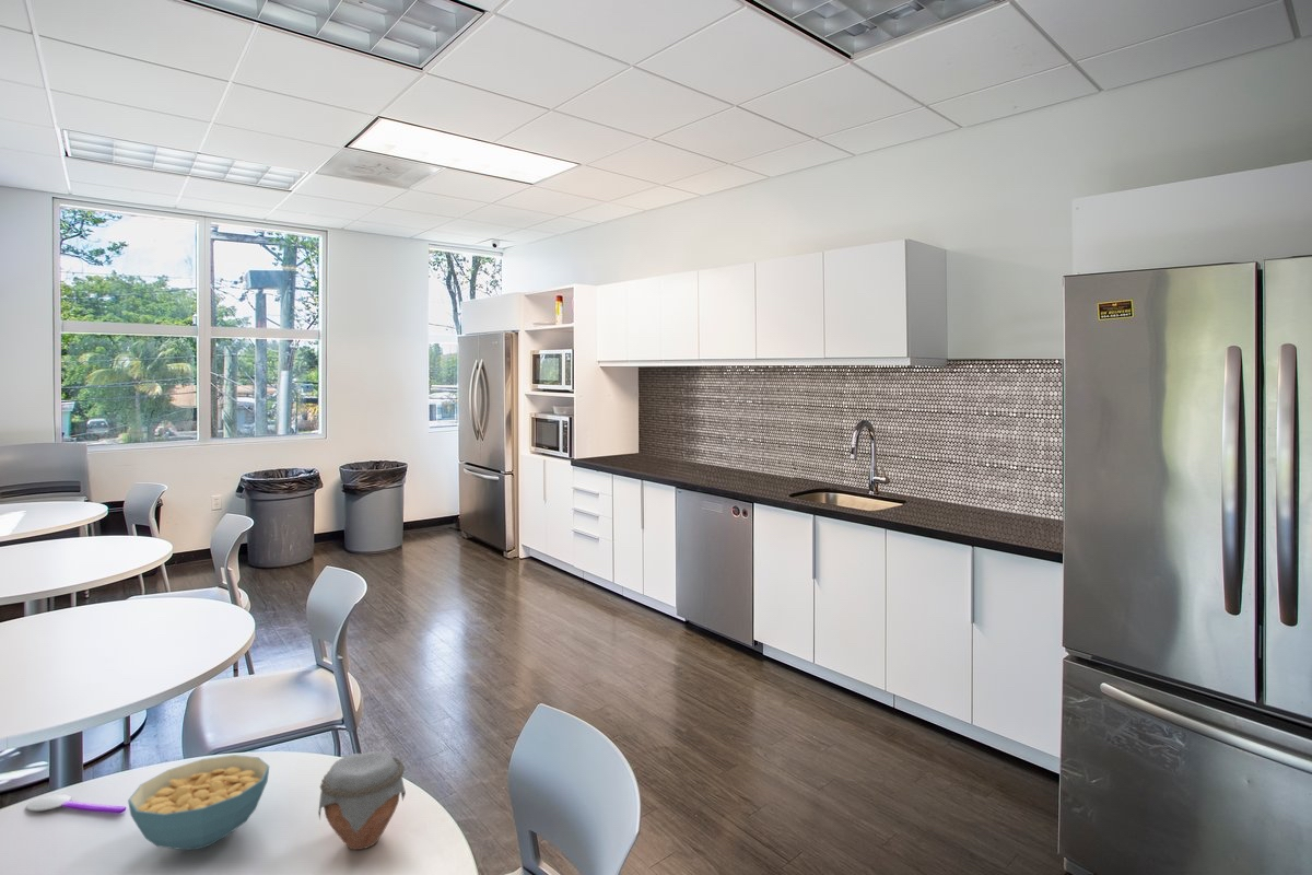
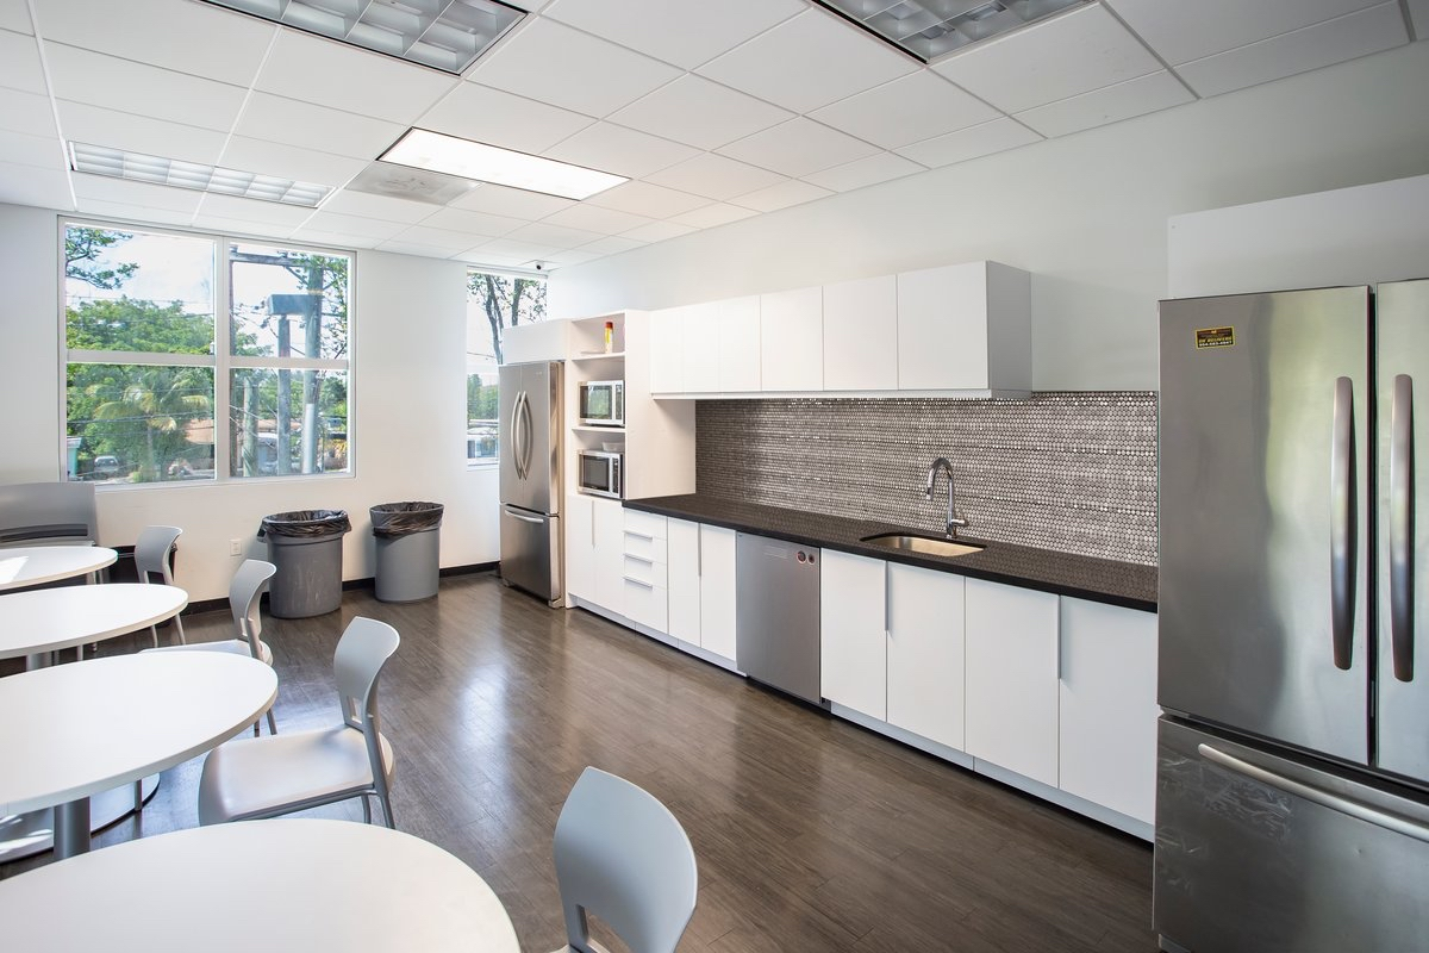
- spoon [25,794,127,815]
- jar [317,750,407,851]
- cereal bowl [127,754,270,851]
